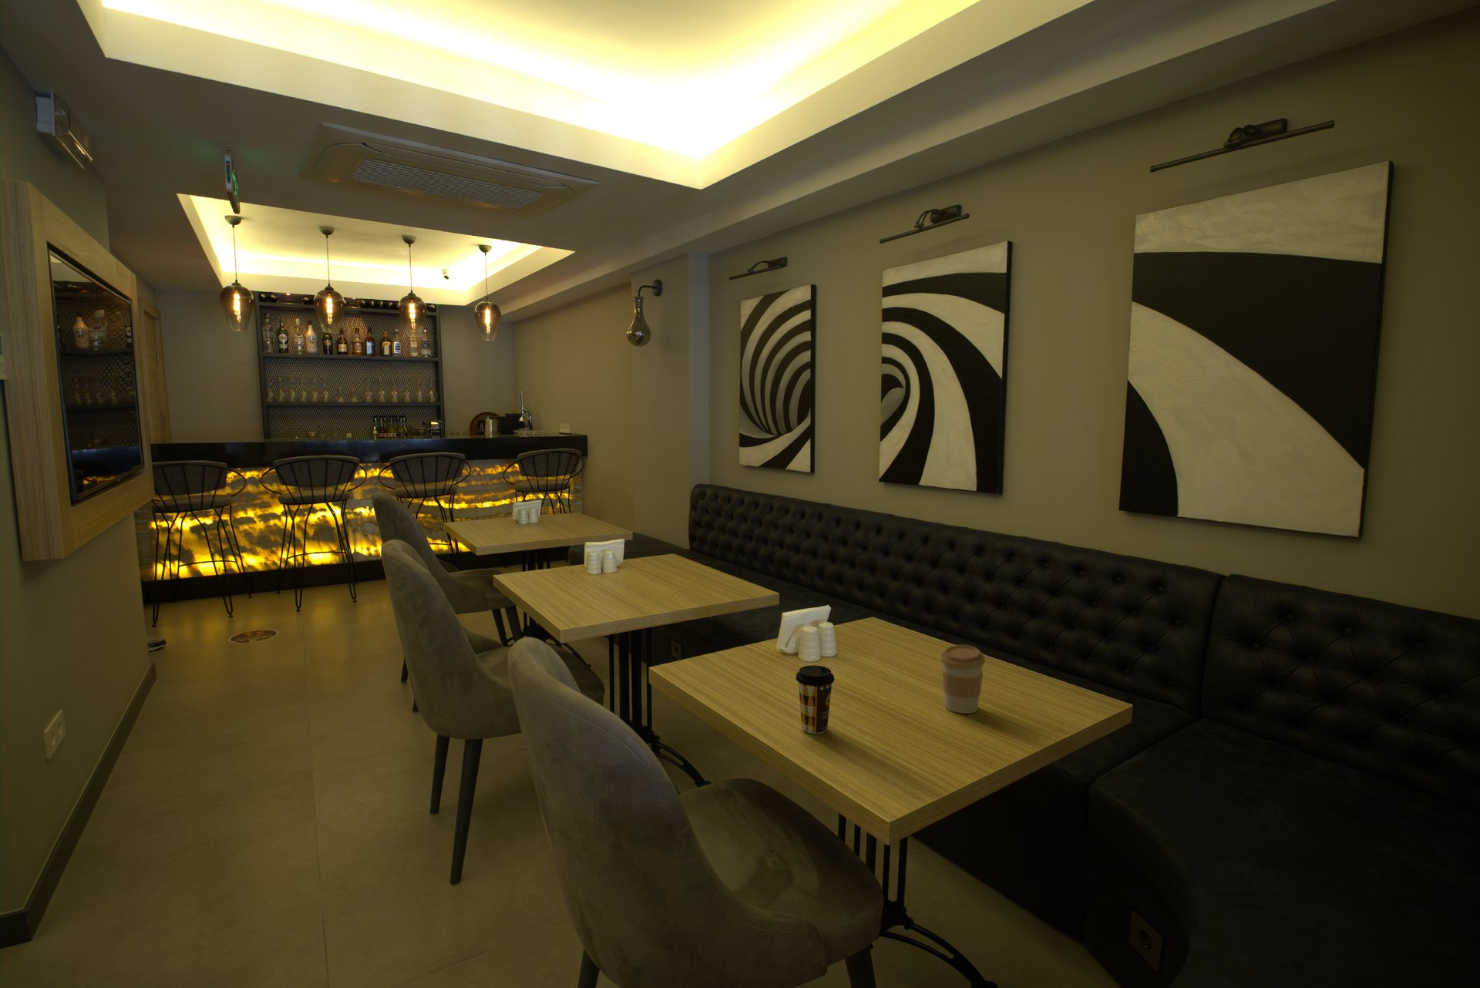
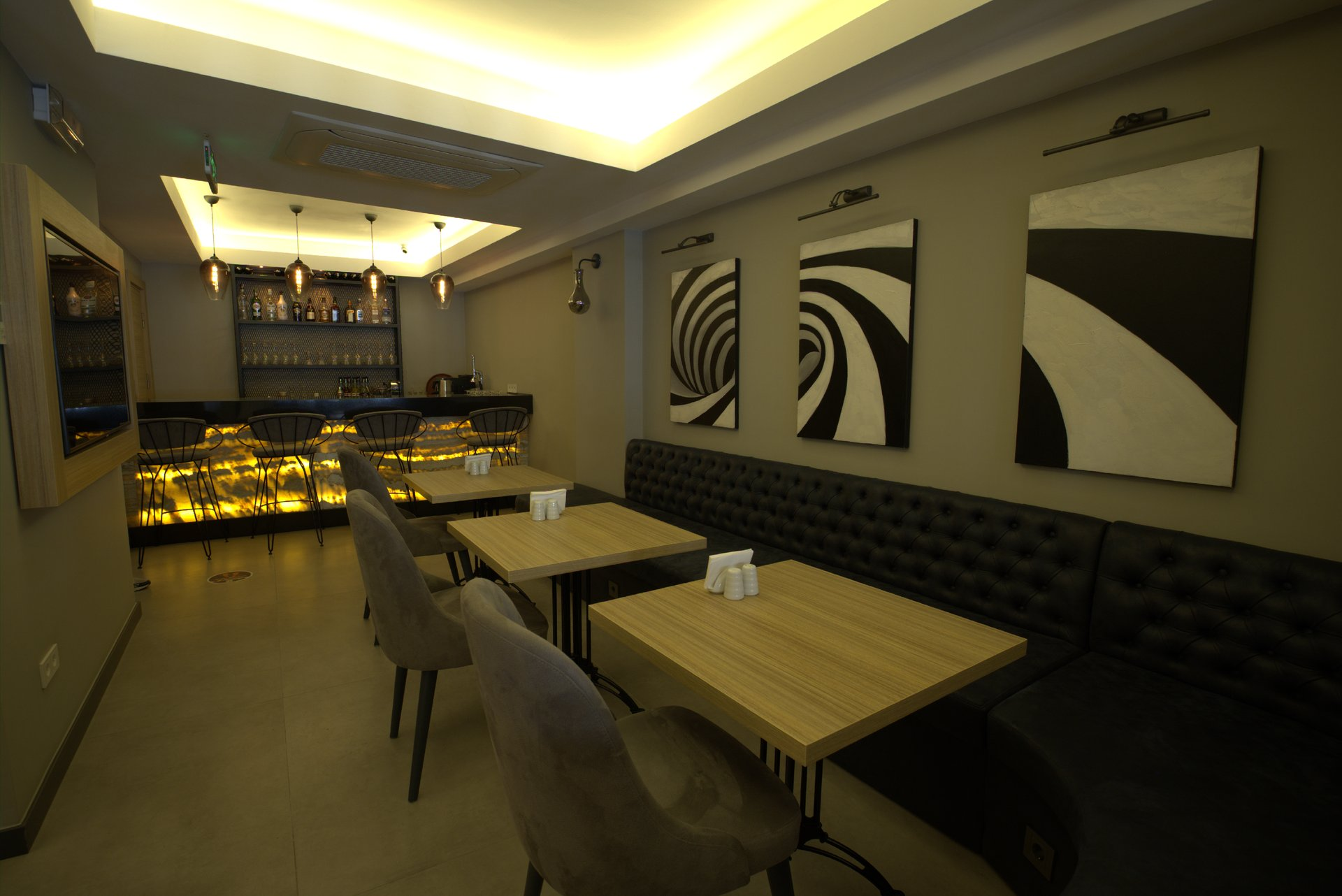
- coffee cup [795,664,836,734]
- coffee cup [940,644,986,715]
